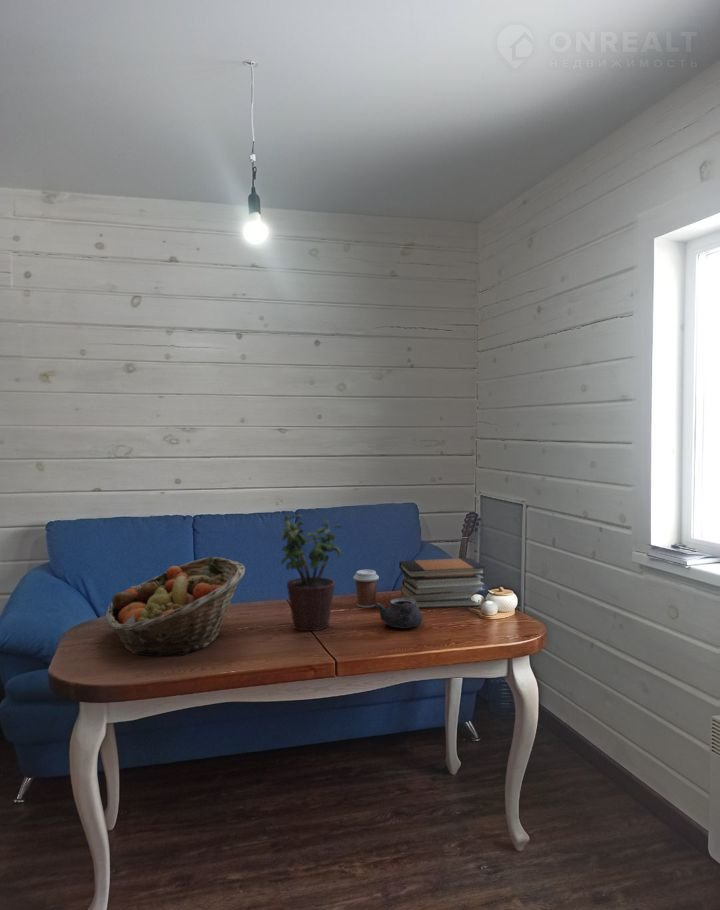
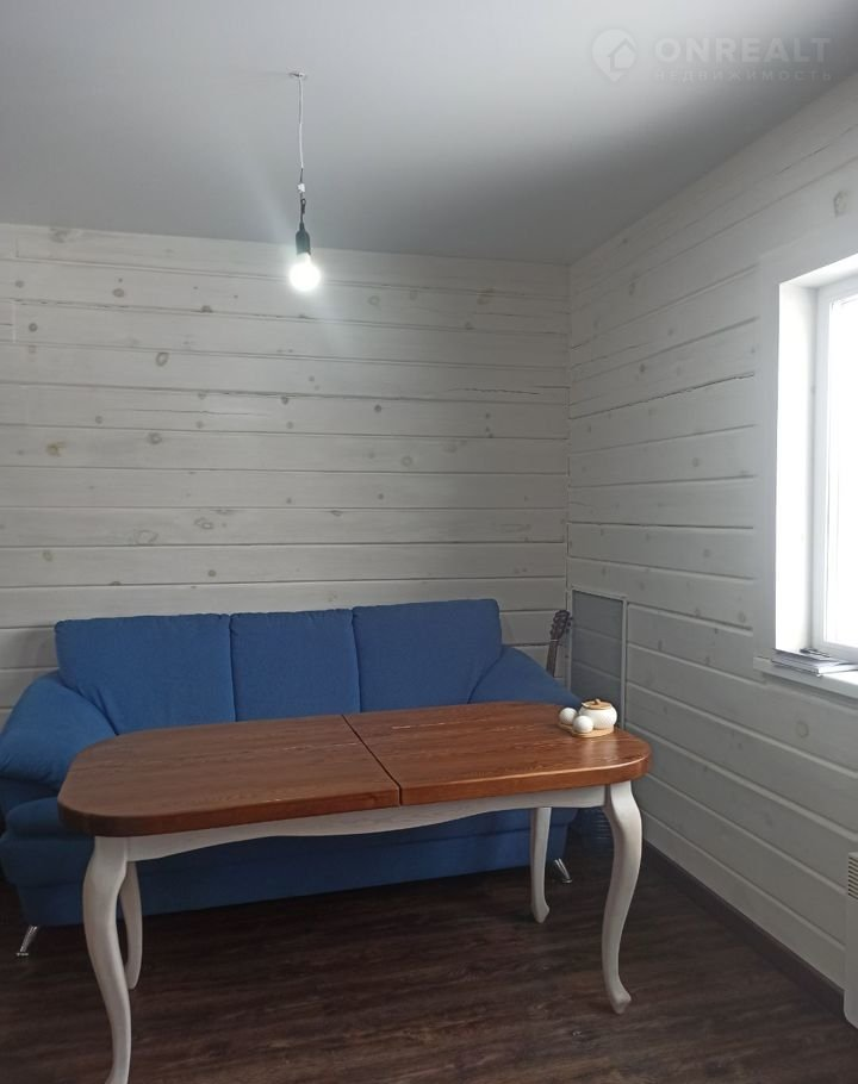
- book stack [398,557,486,609]
- teapot [374,597,424,629]
- coffee cup [352,569,380,609]
- fruit basket [105,556,246,657]
- potted plant [280,513,343,632]
